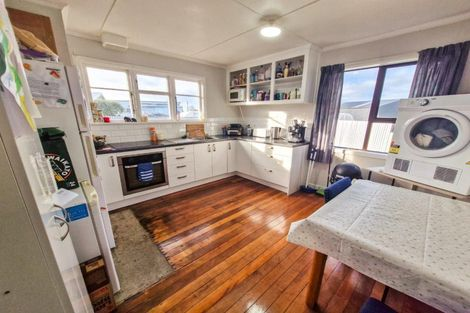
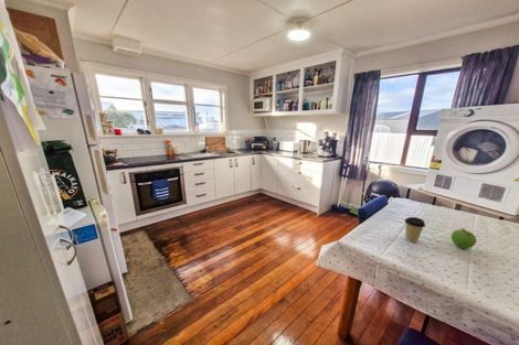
+ fruit [451,227,477,250]
+ coffee cup [403,216,426,244]
